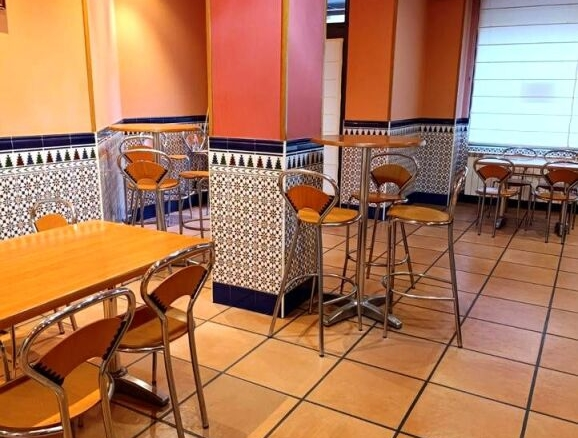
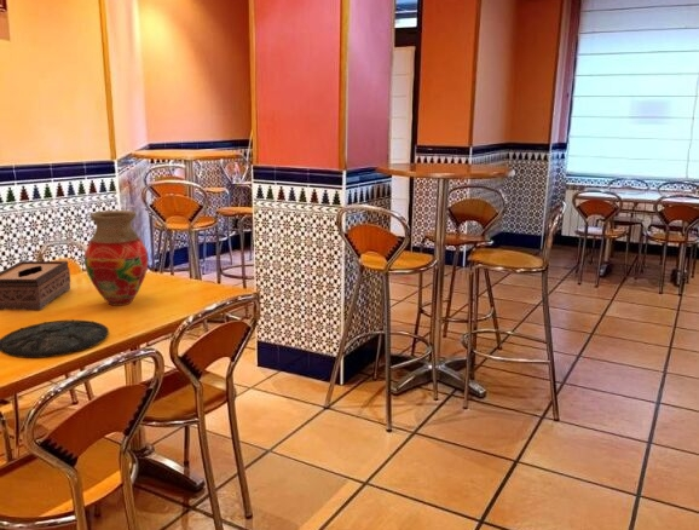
+ tissue box [0,260,71,311]
+ plate [0,318,110,359]
+ vase [83,209,150,307]
